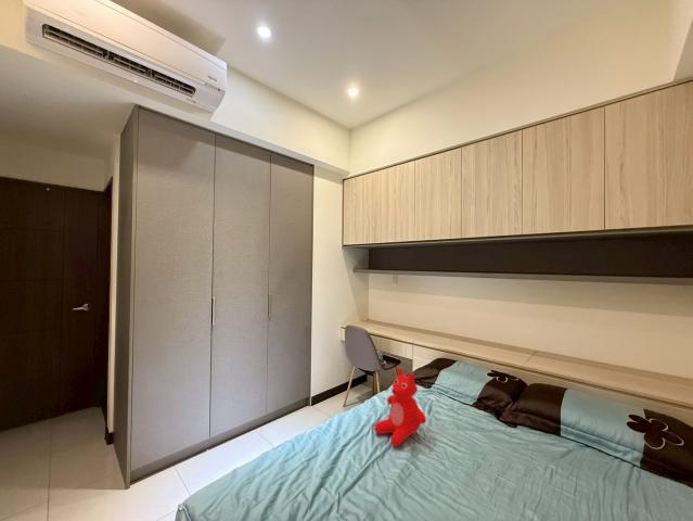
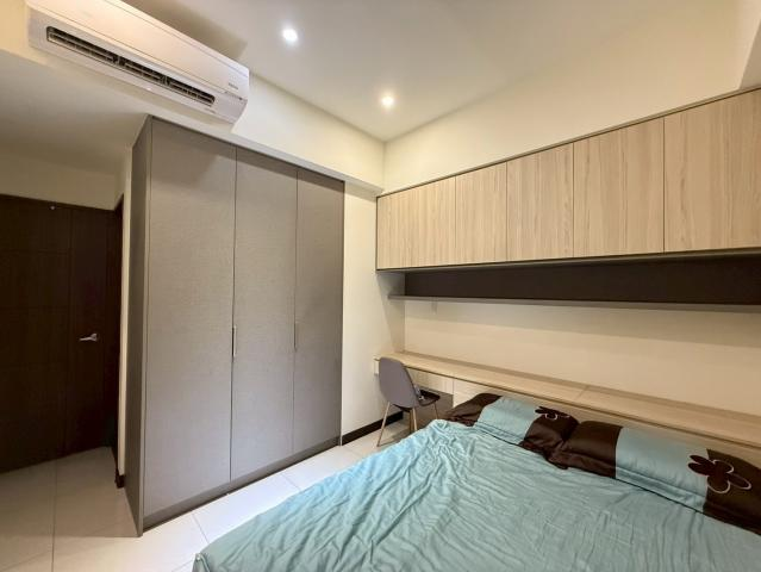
- teddy bear [373,367,427,447]
